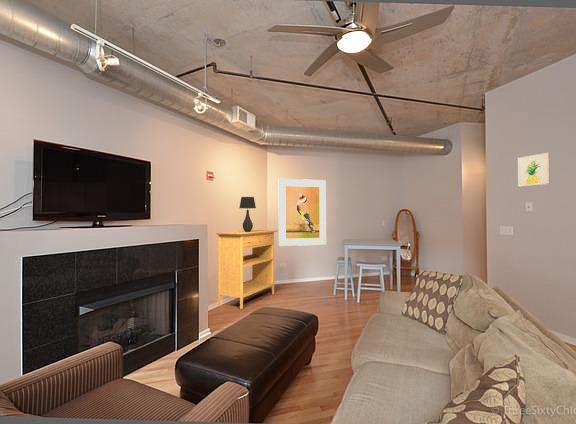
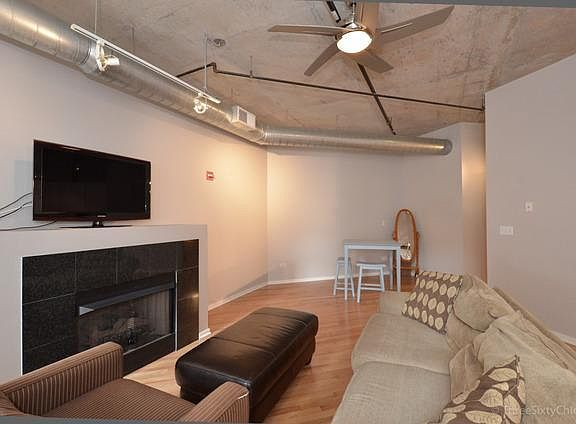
- console table [215,229,279,310]
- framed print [278,178,327,247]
- wall art [517,152,551,187]
- table lamp [238,196,257,232]
